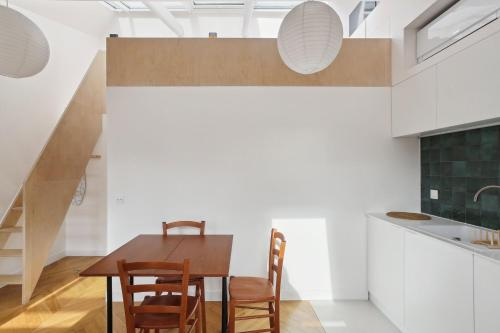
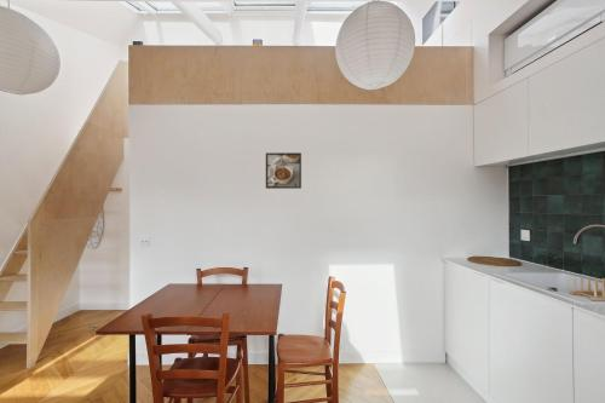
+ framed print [265,151,302,190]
